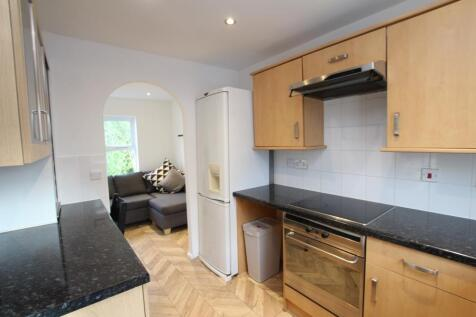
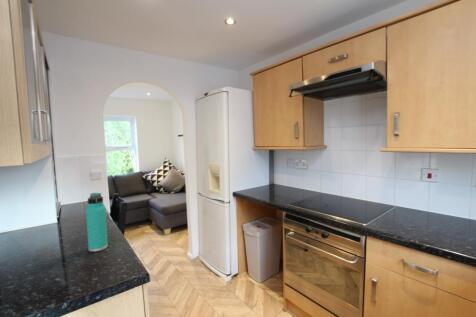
+ thermos bottle [85,192,109,253]
